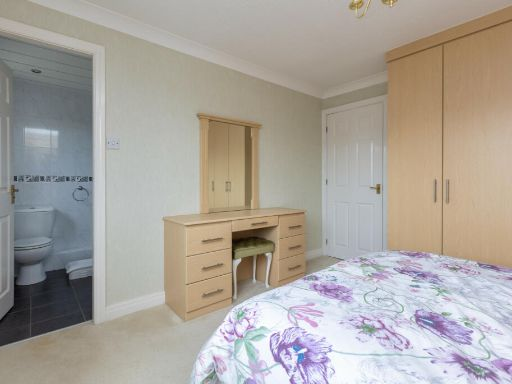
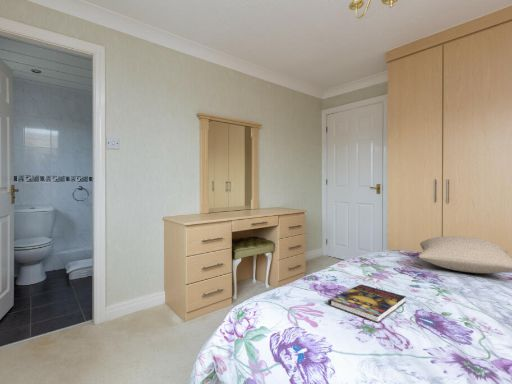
+ book [327,284,407,324]
+ pillow [418,235,512,274]
